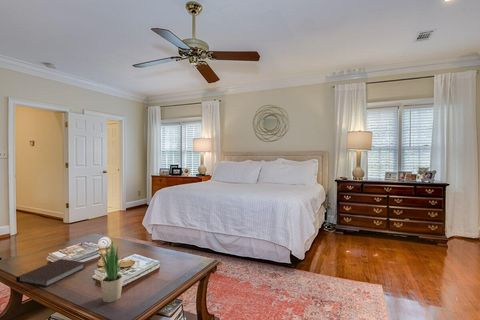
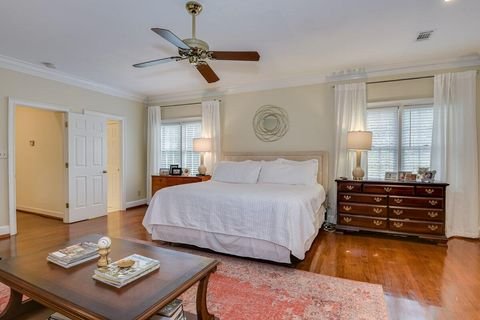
- potted plant [100,240,124,304]
- notebook [15,258,87,288]
